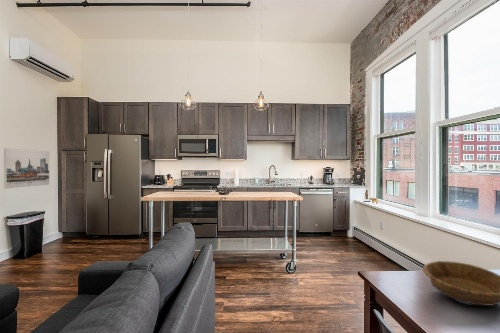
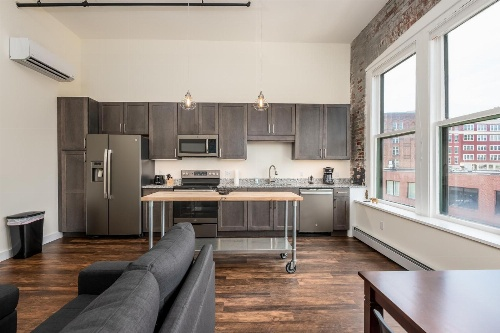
- decorative bowl [422,260,500,307]
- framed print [3,147,50,190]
